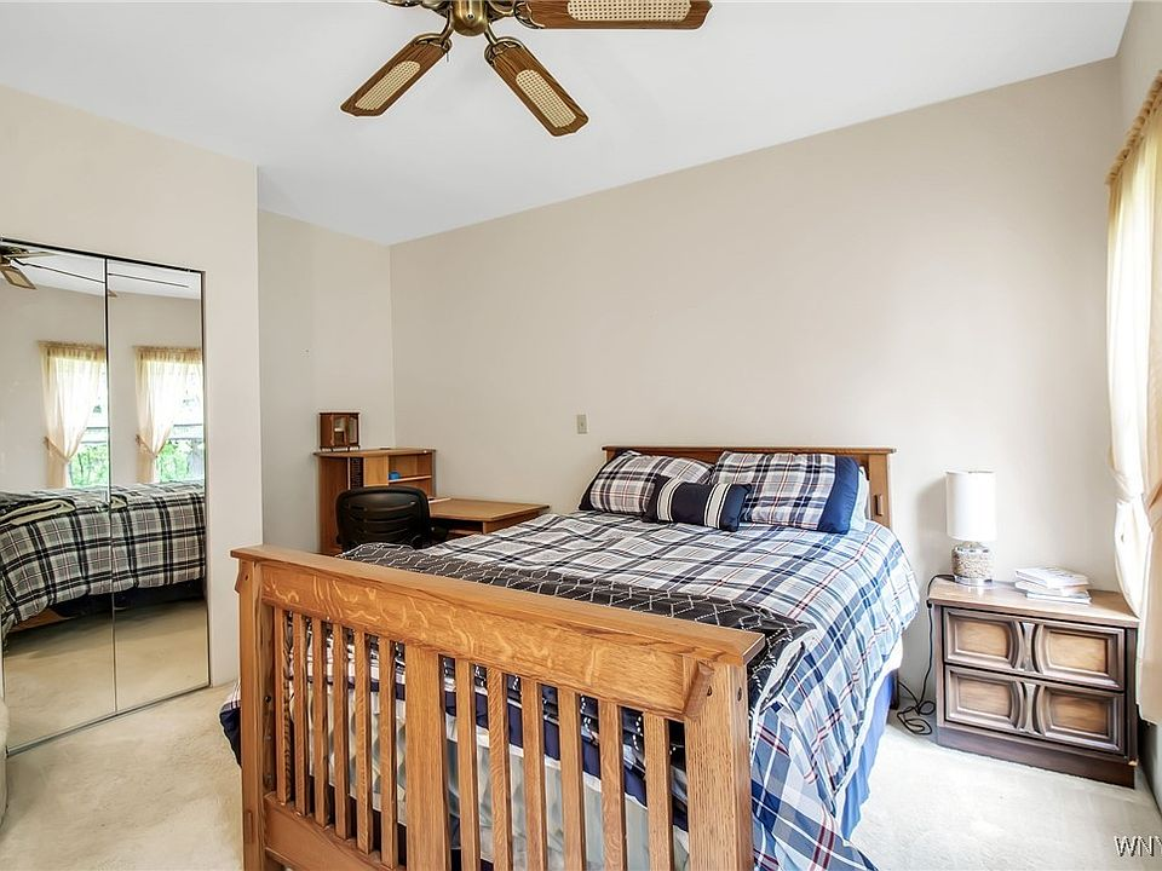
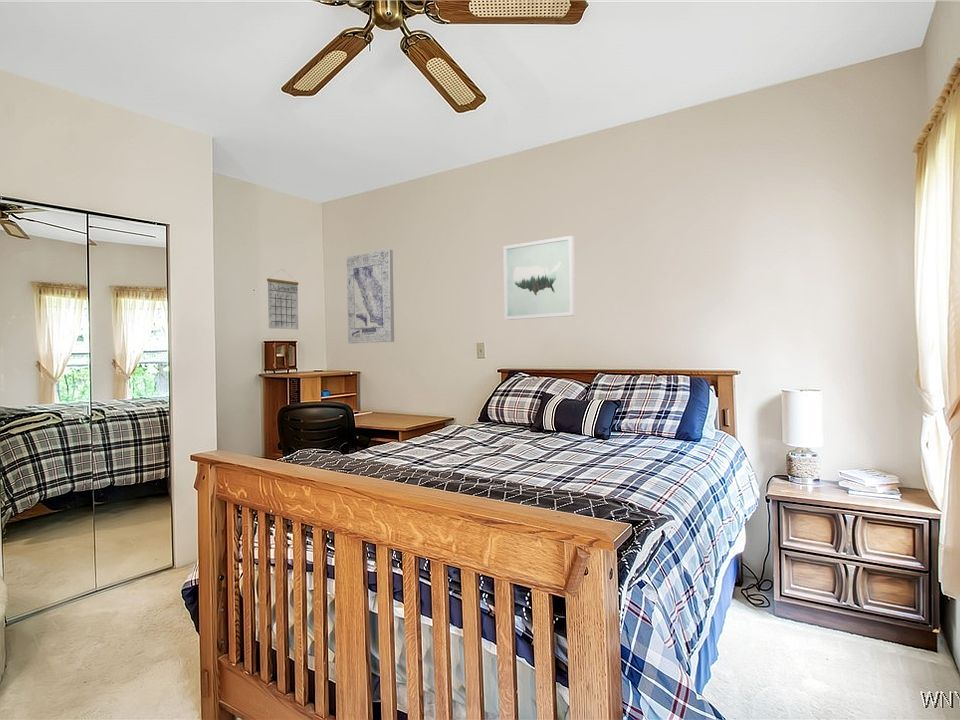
+ calendar [266,268,299,330]
+ wall art [502,235,576,321]
+ wall art [346,248,395,344]
